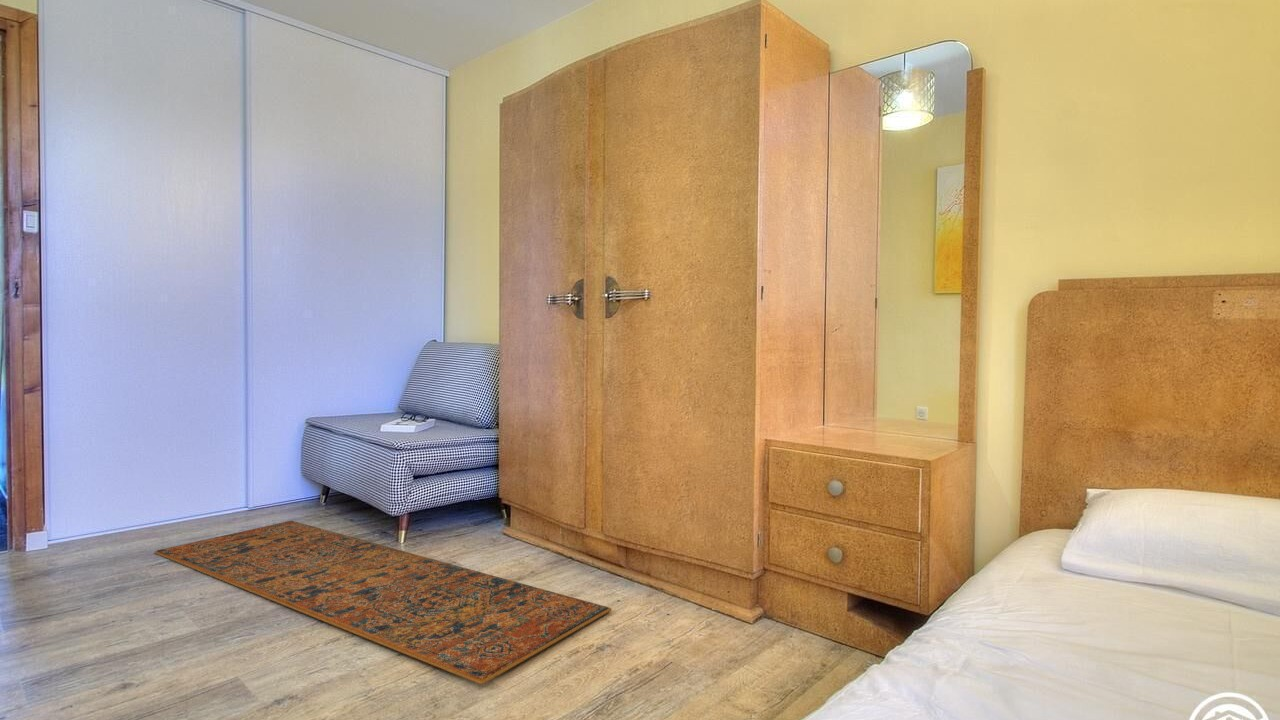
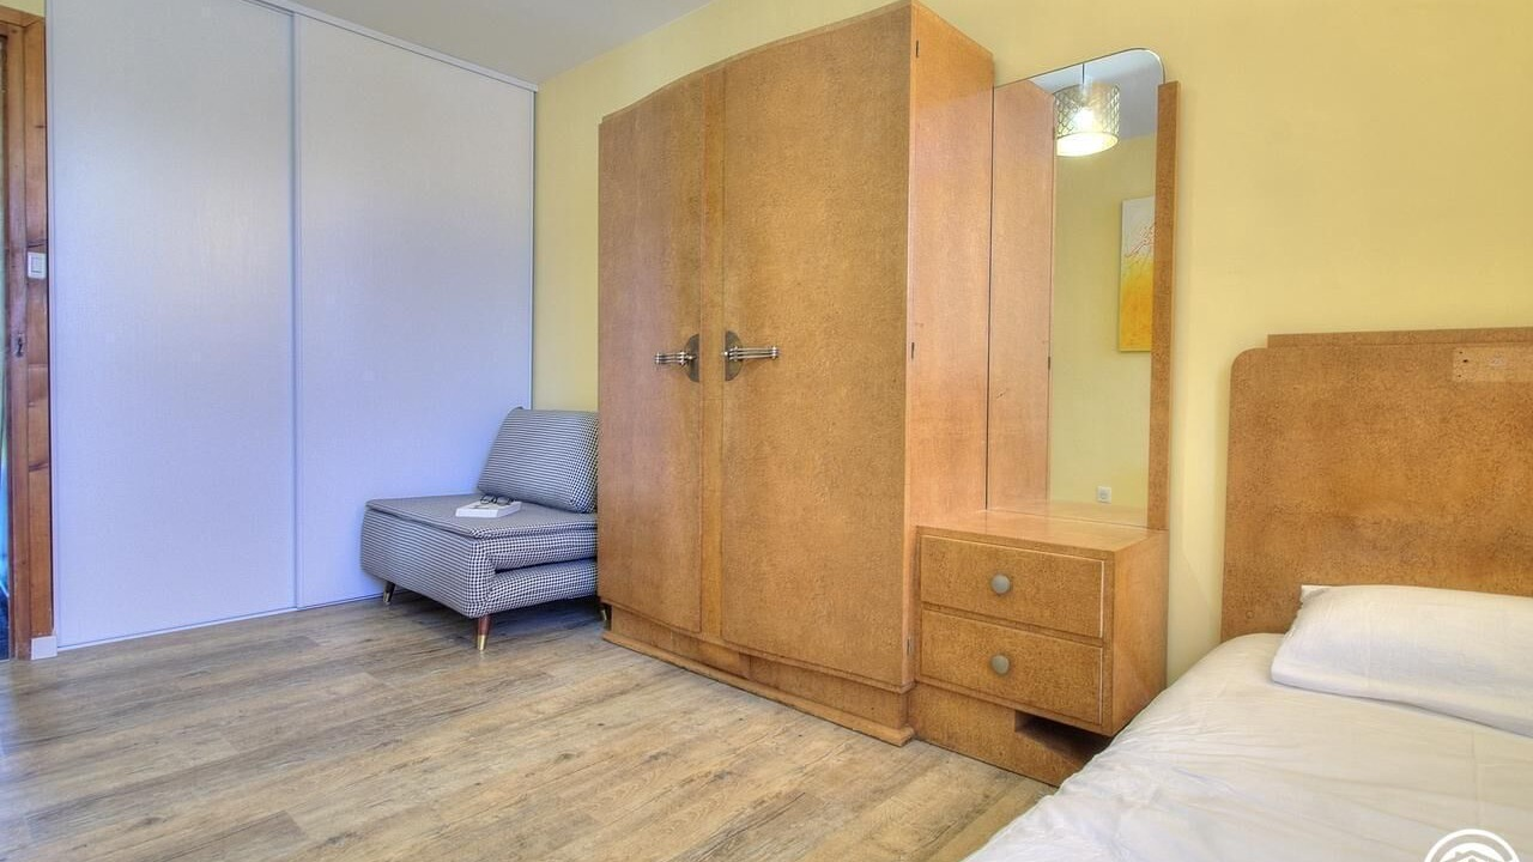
- rug [153,520,612,685]
